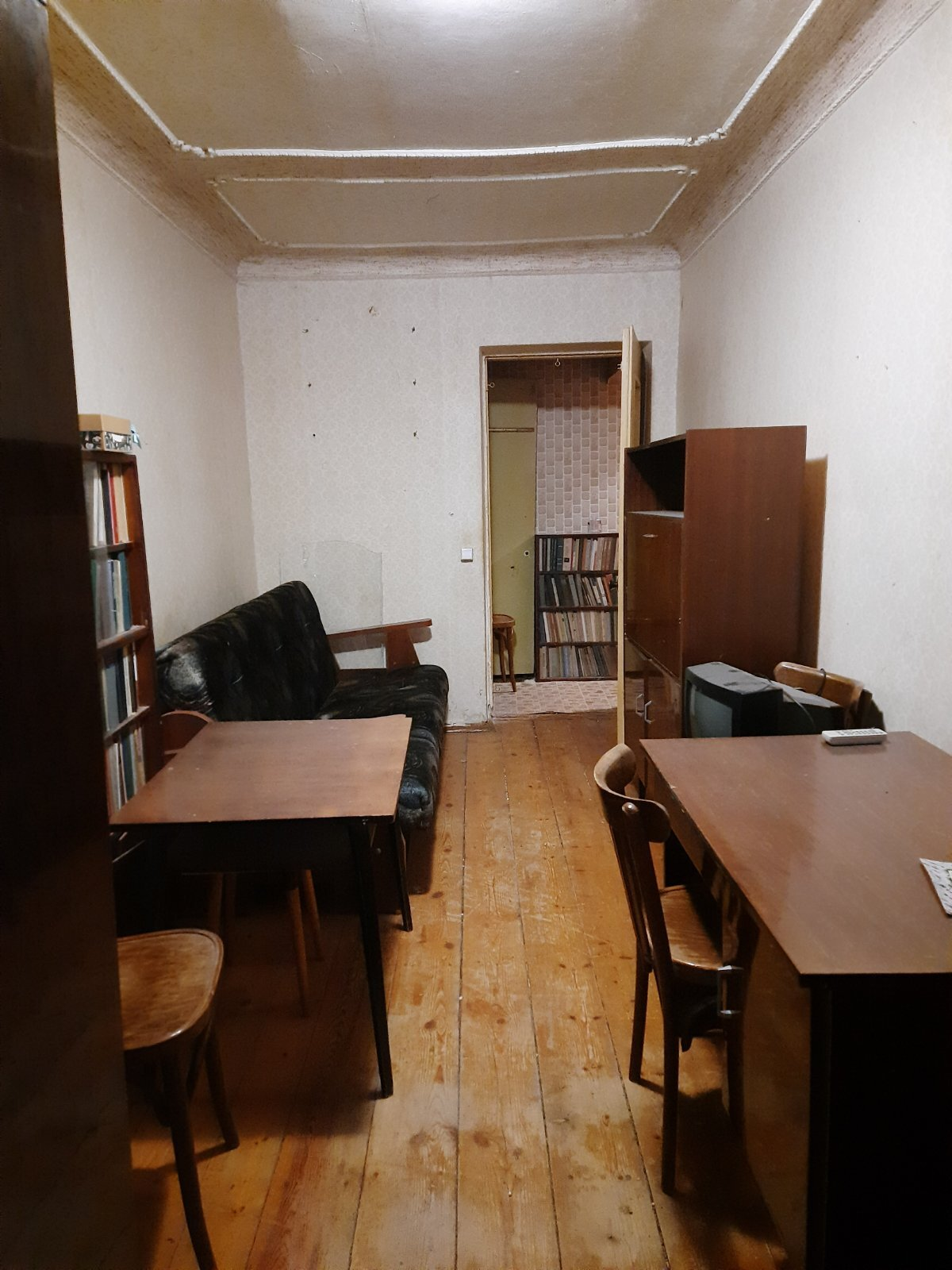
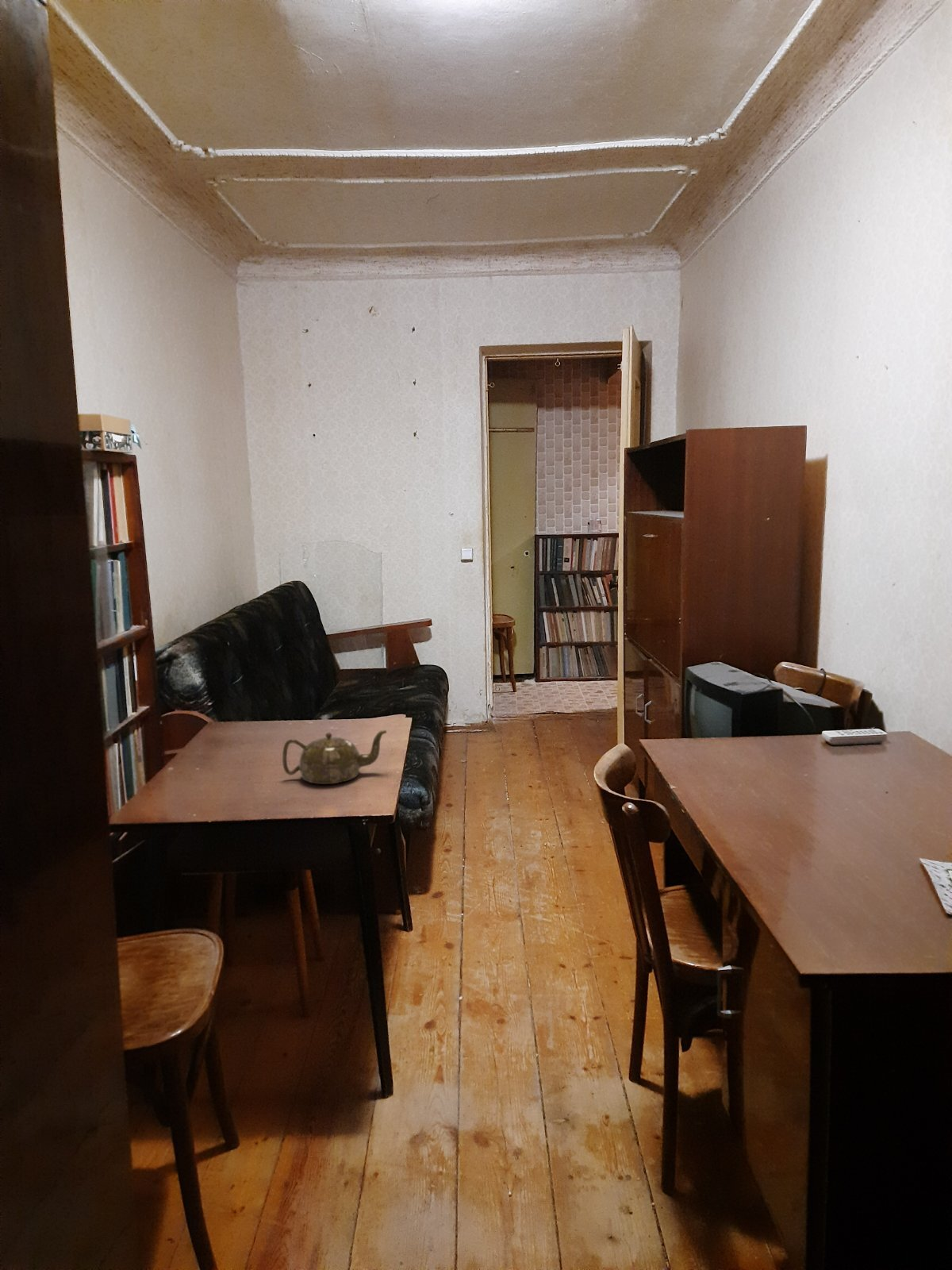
+ teapot [282,729,387,785]
